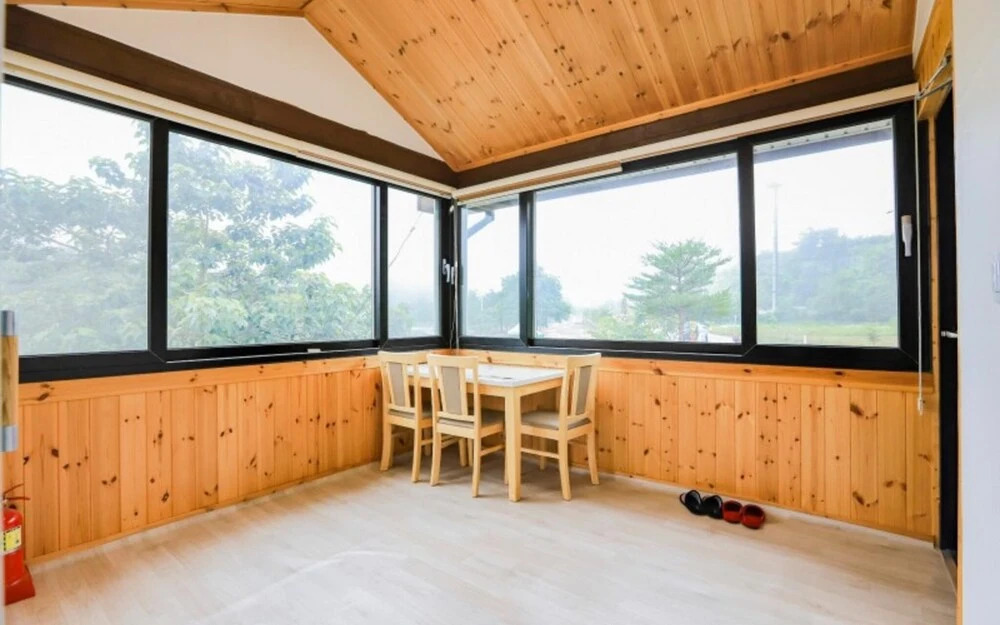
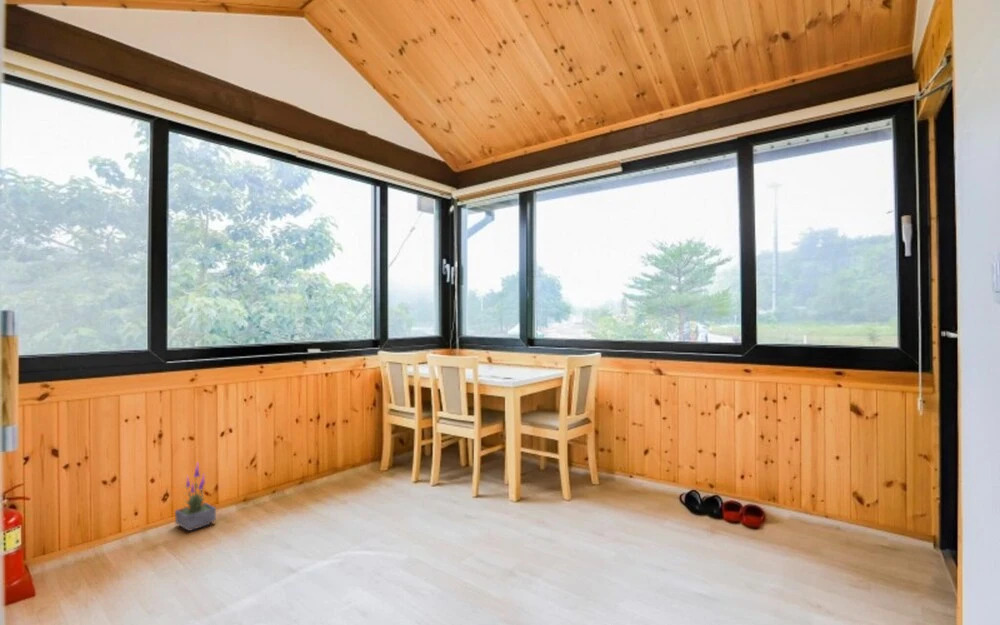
+ potted plant [174,461,217,532]
